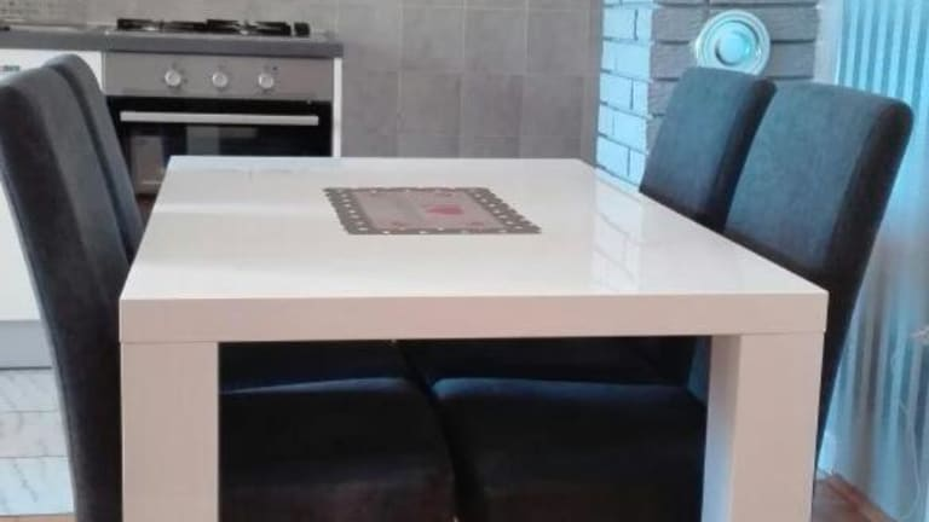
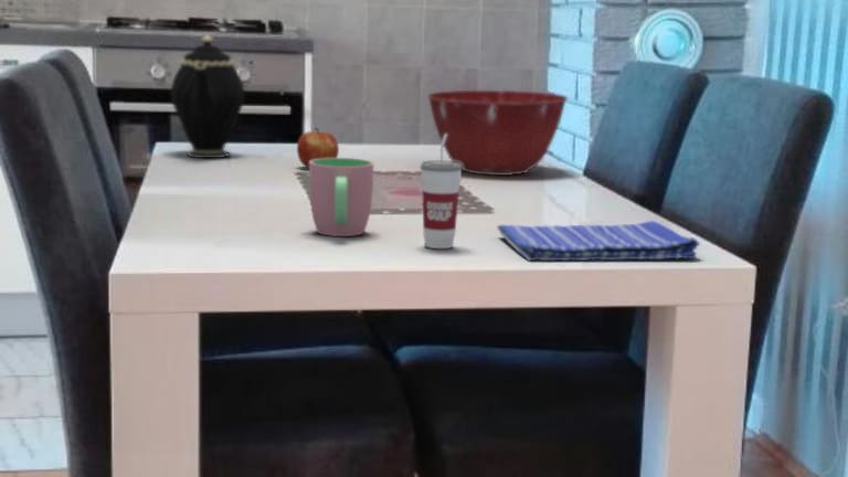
+ dish towel [496,220,701,262]
+ teapot [170,33,245,159]
+ apple [296,127,340,169]
+ mixing bowl [426,89,569,177]
+ cup [308,157,374,237]
+ cup [420,134,463,250]
